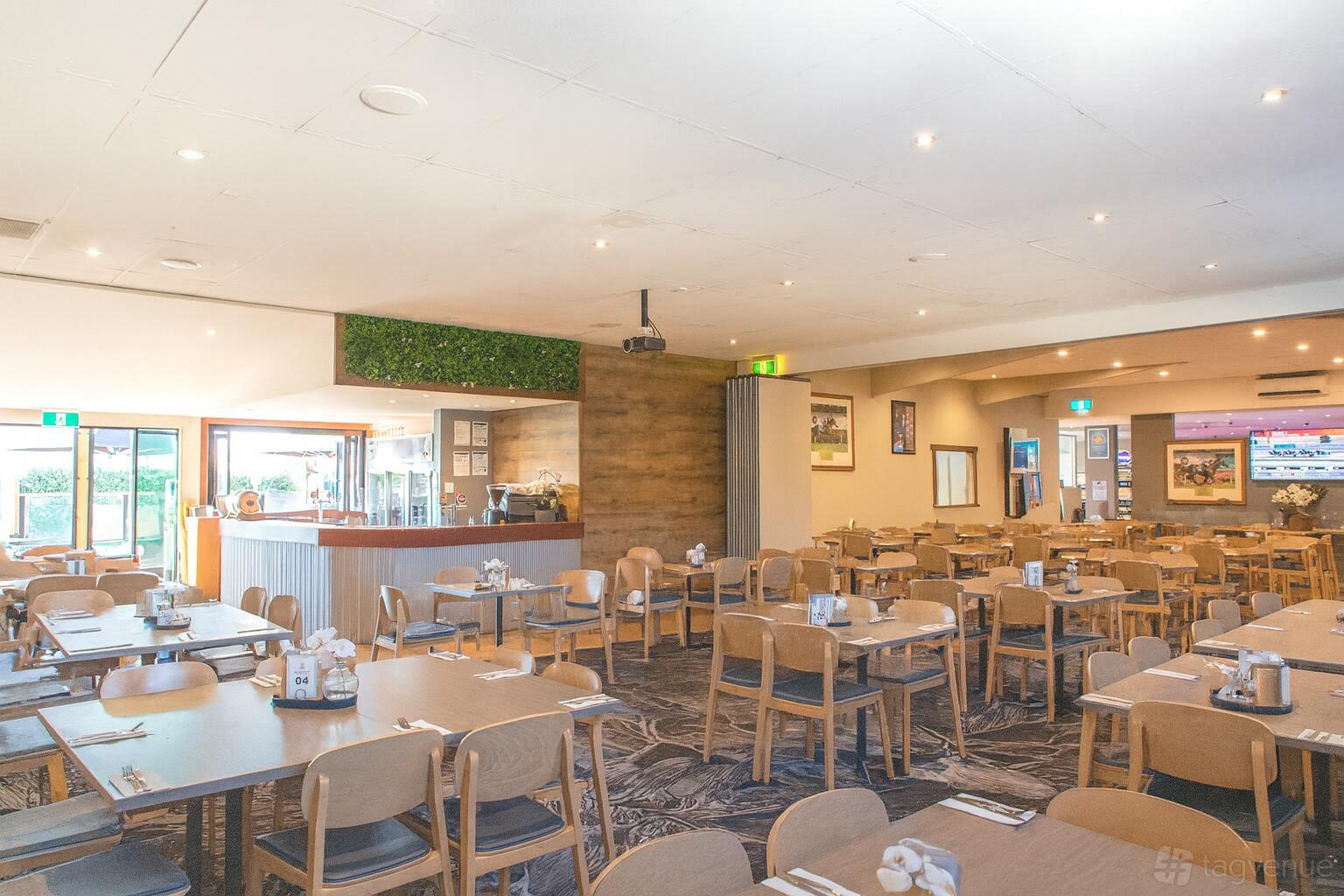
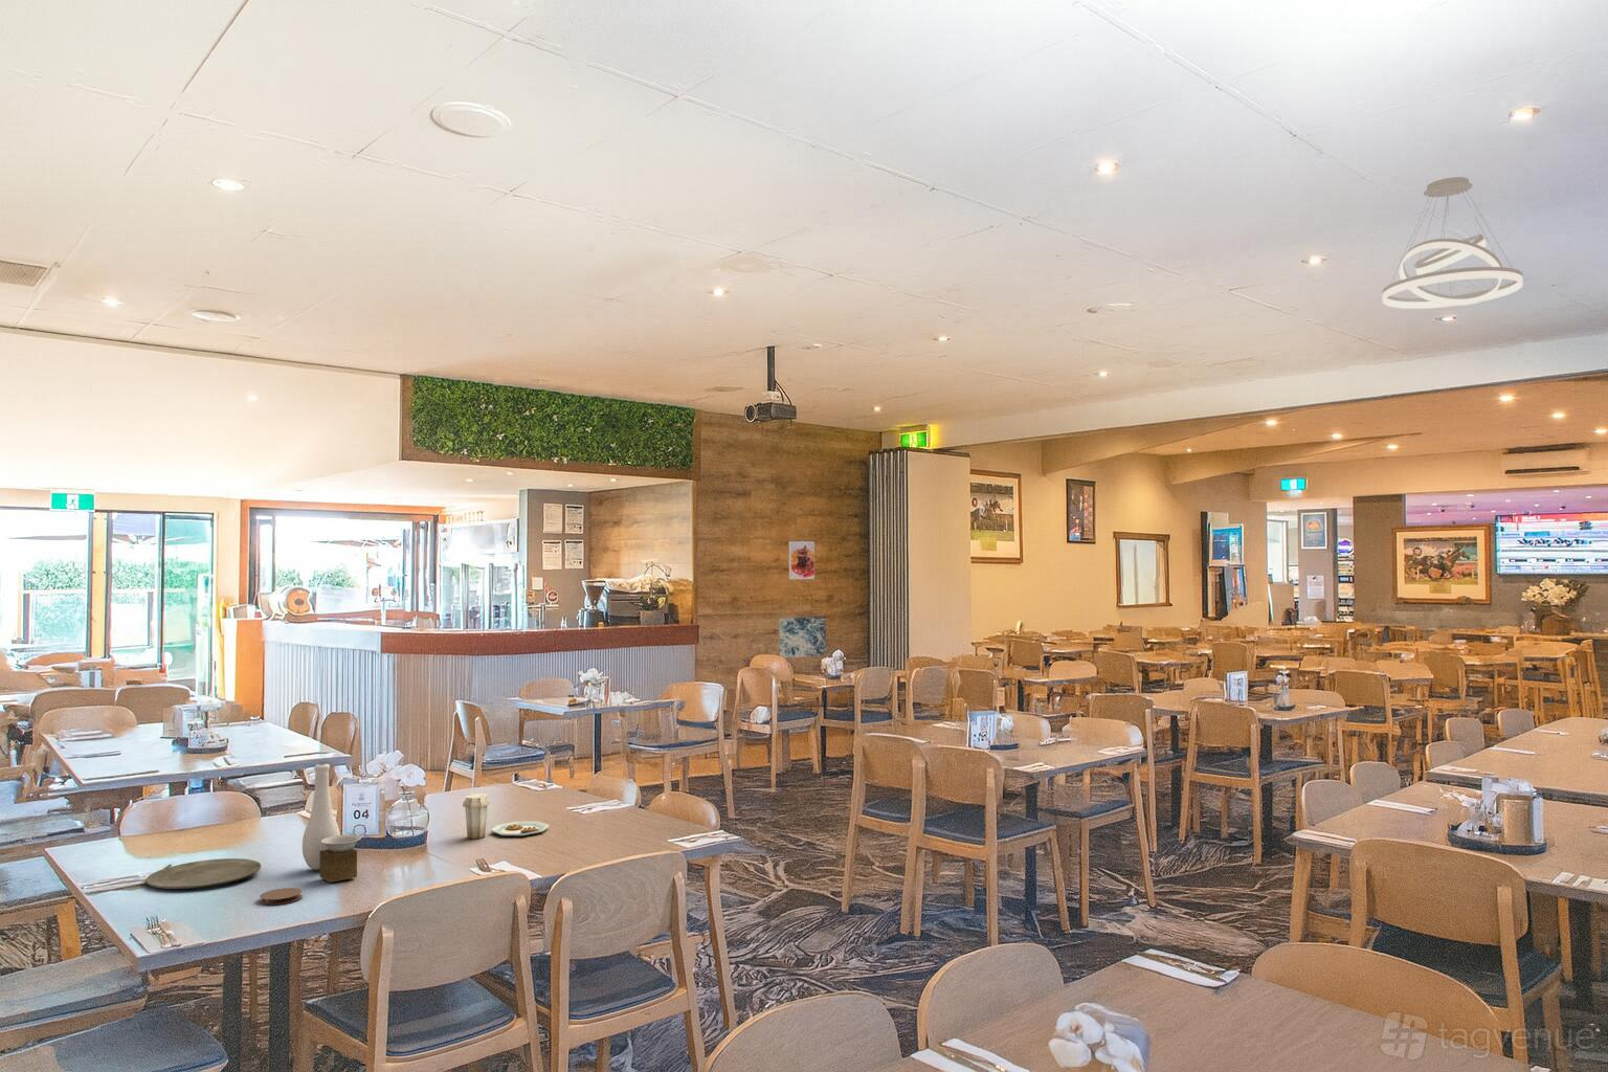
+ vase [302,763,363,884]
+ wall art [778,615,827,659]
+ plate [146,858,262,890]
+ pendant light [1381,176,1524,310]
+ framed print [788,540,816,581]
+ plate [462,792,549,840]
+ coaster [258,887,304,906]
